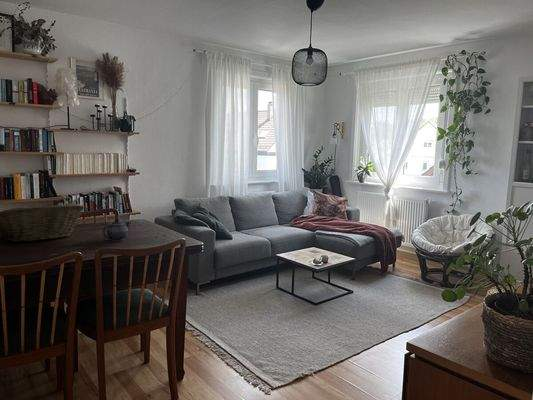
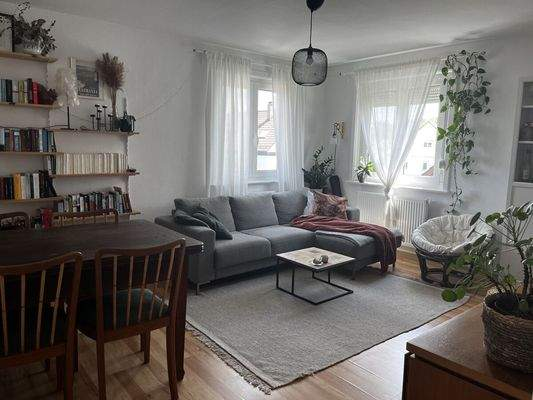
- teapot [102,219,132,242]
- fruit basket [0,203,85,243]
